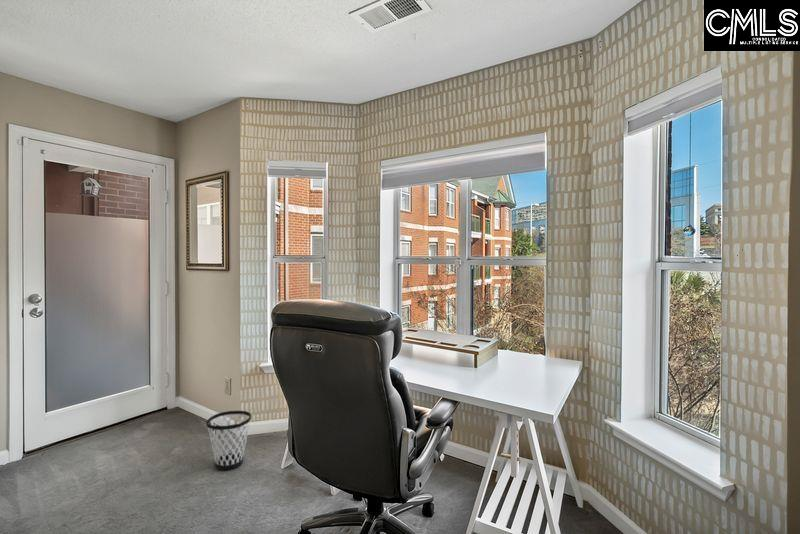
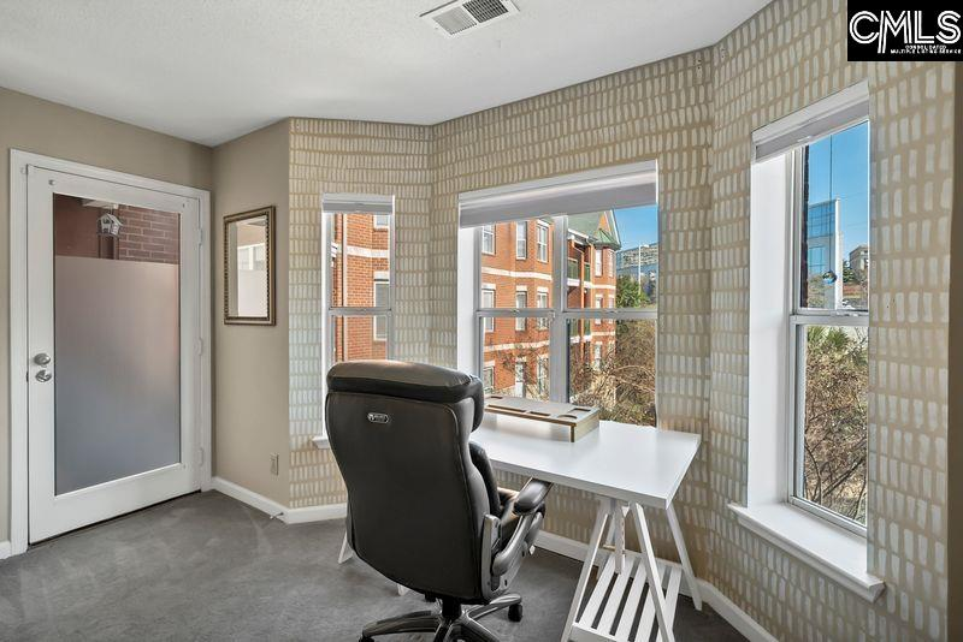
- wastebasket [206,410,252,471]
